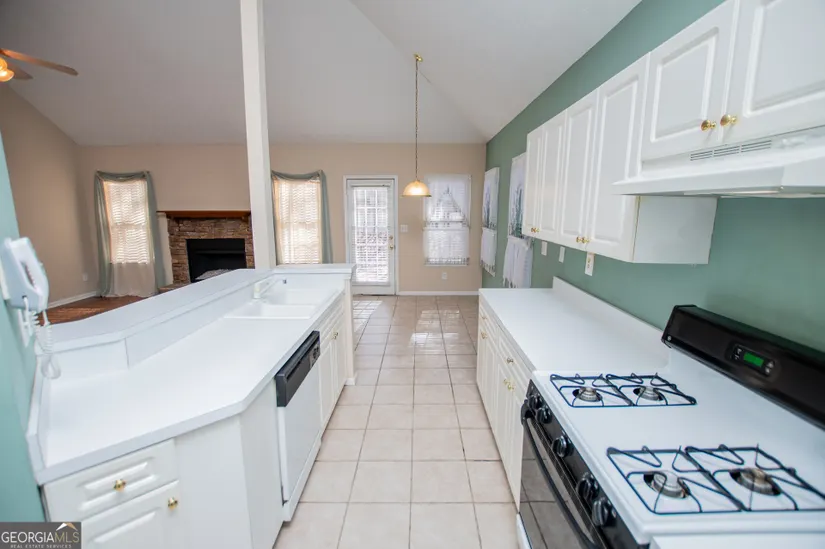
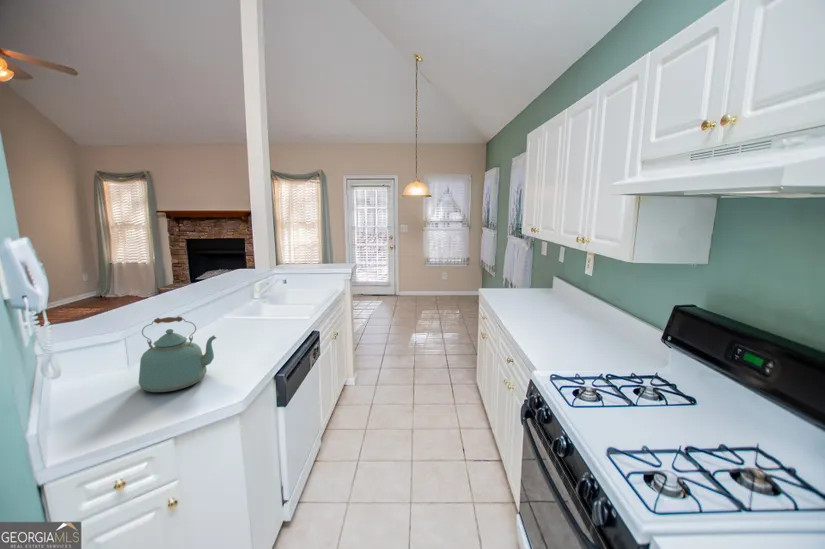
+ kettle [138,315,217,393]
